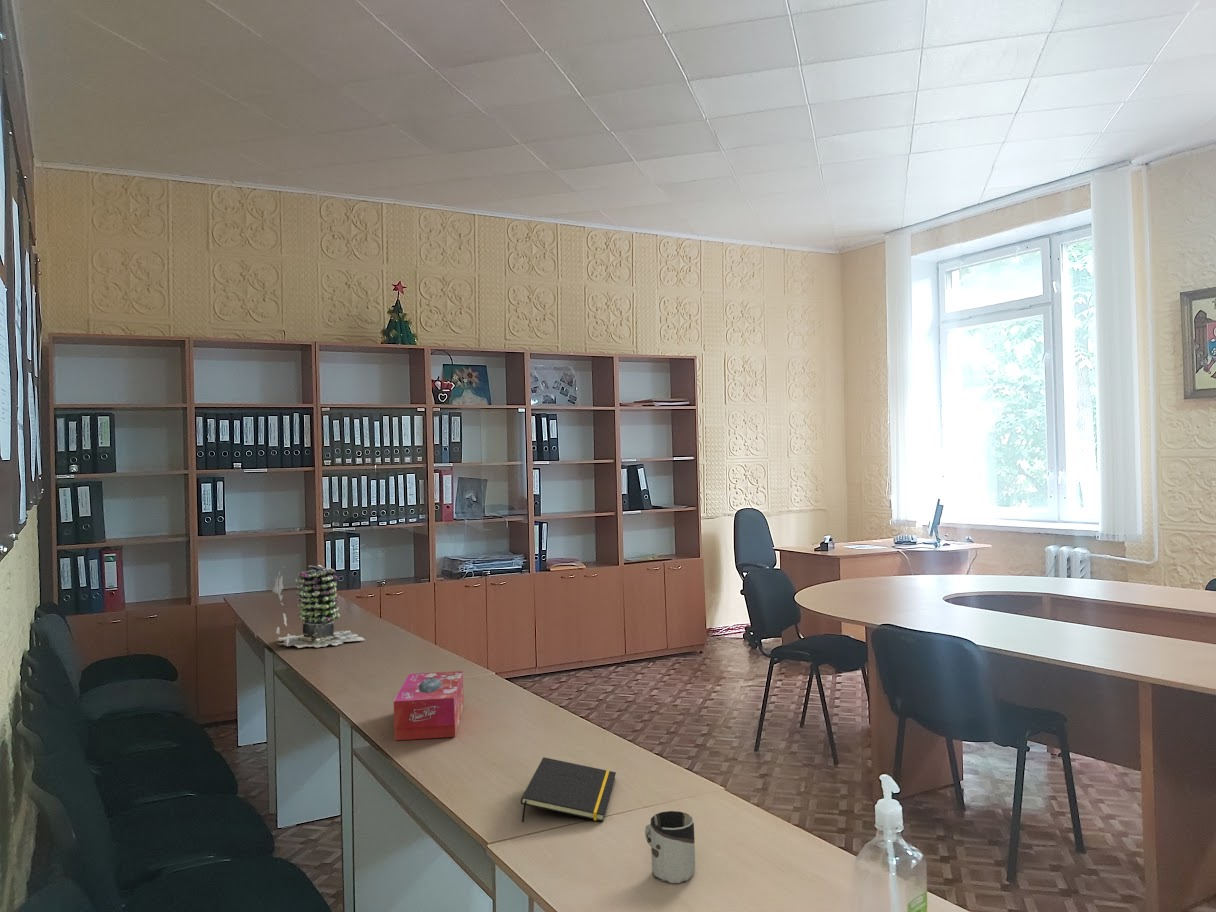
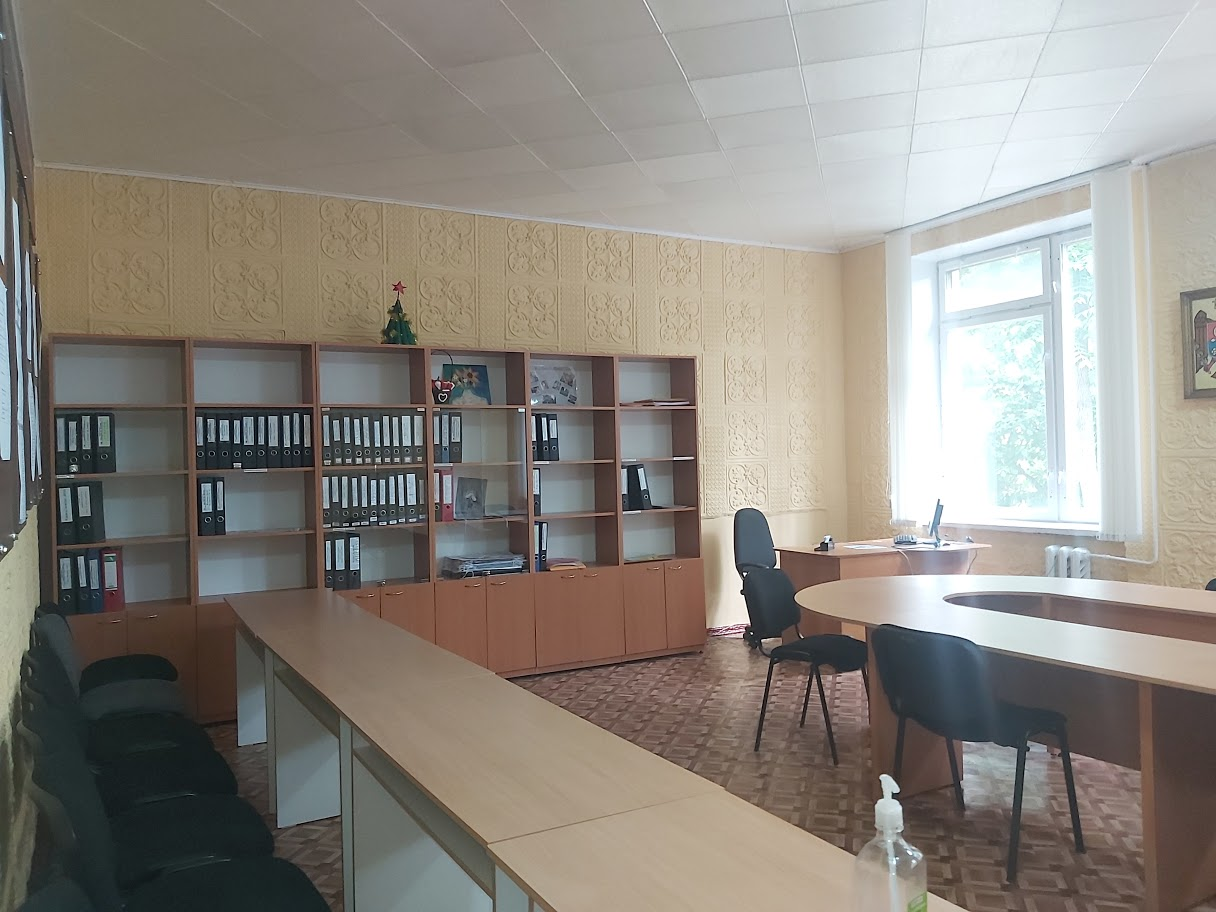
- succulent plant [272,564,366,649]
- tissue box [393,670,465,741]
- notepad [520,756,617,823]
- cup [644,810,696,884]
